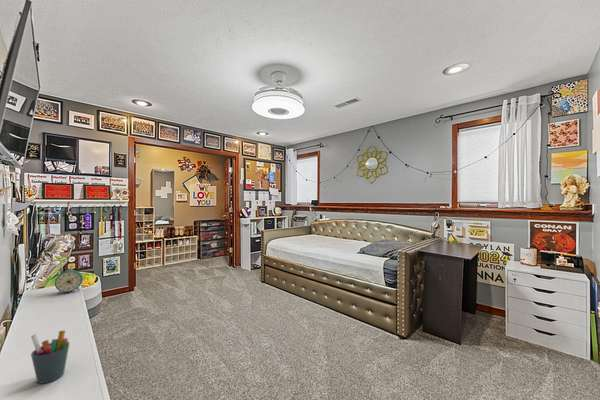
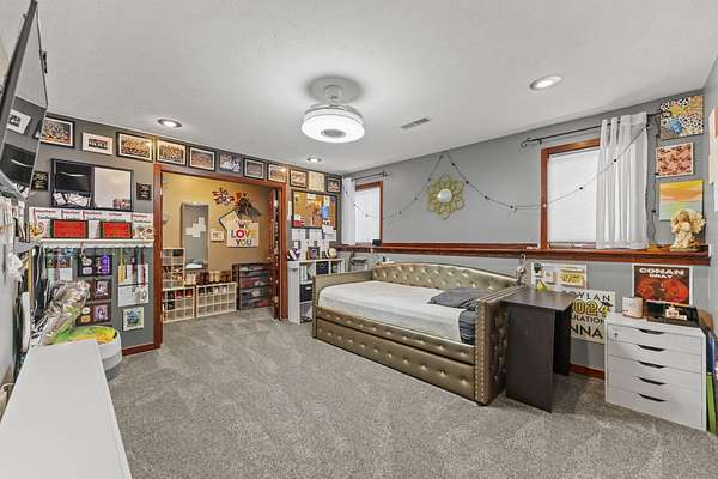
- alarm clock [54,269,84,295]
- pen holder [30,329,70,385]
